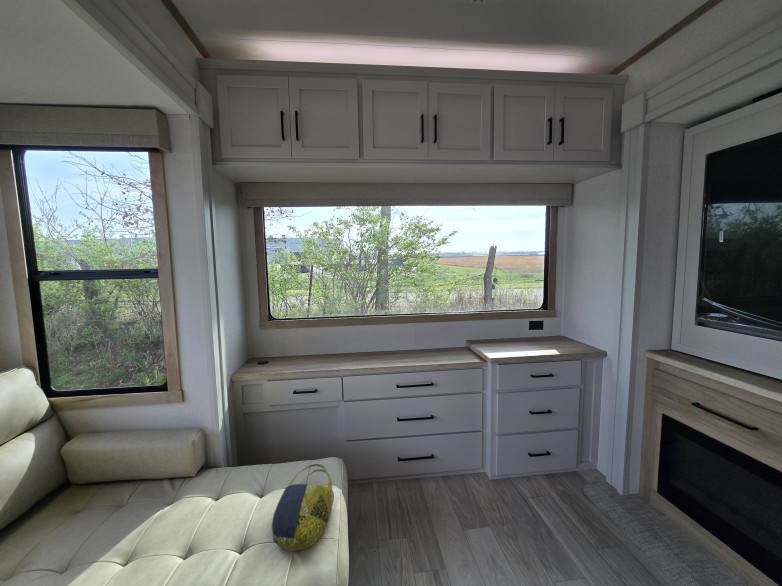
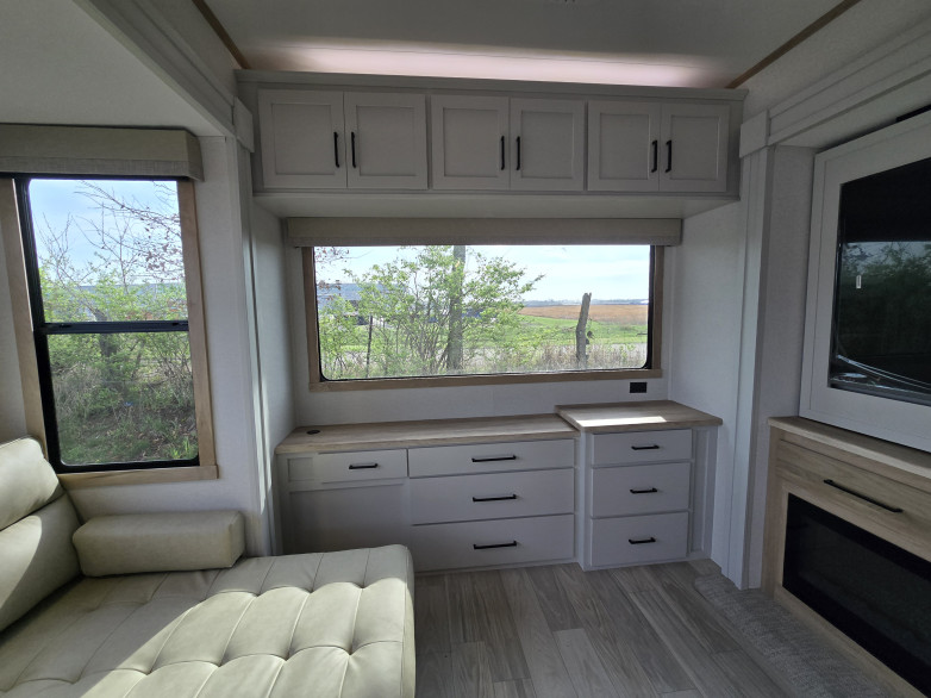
- tote bag [271,463,335,552]
